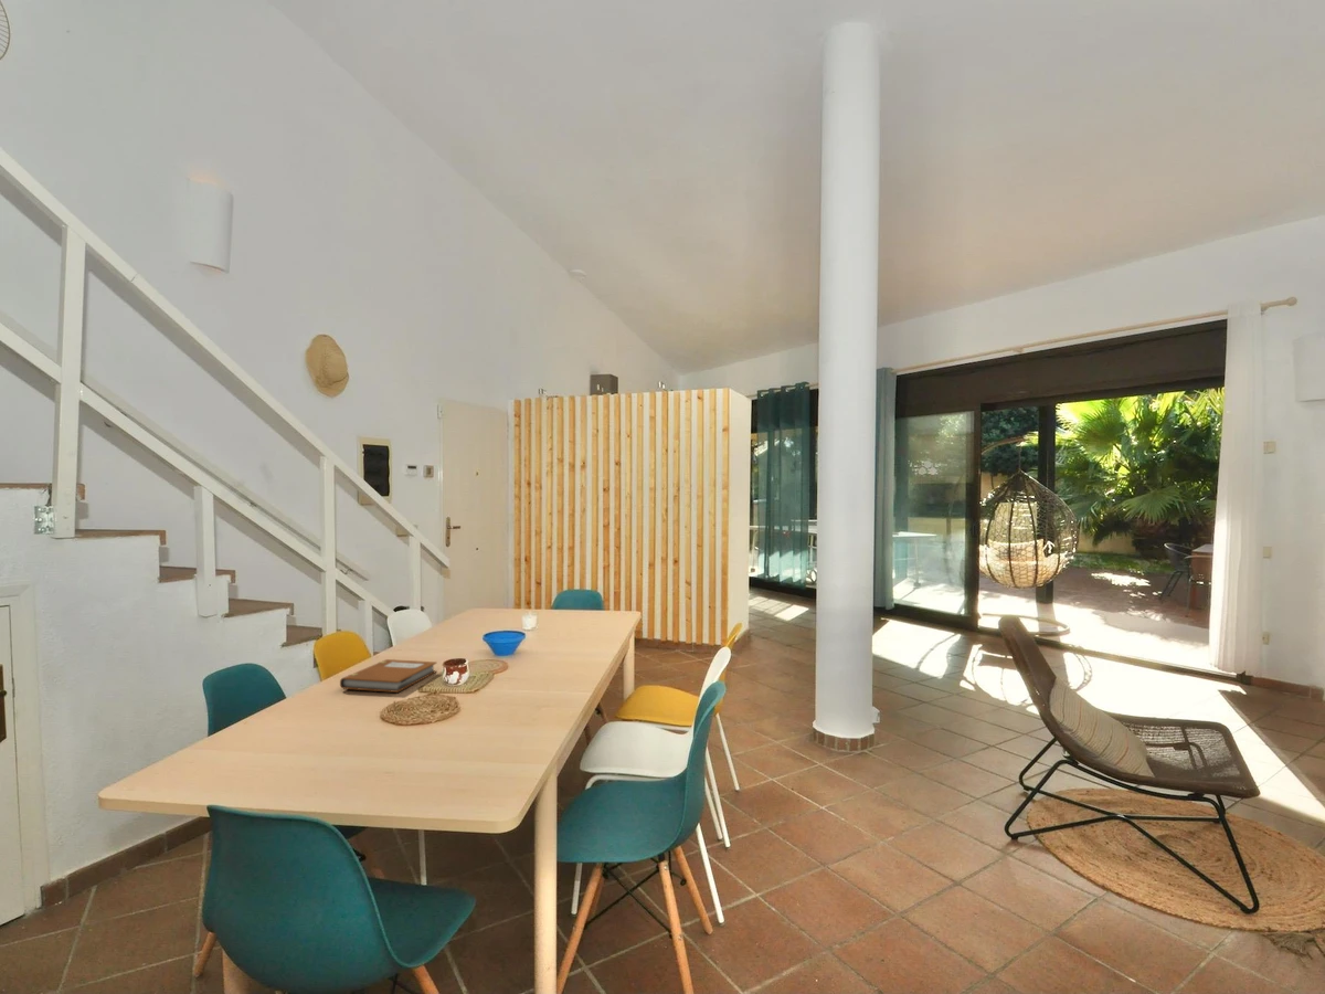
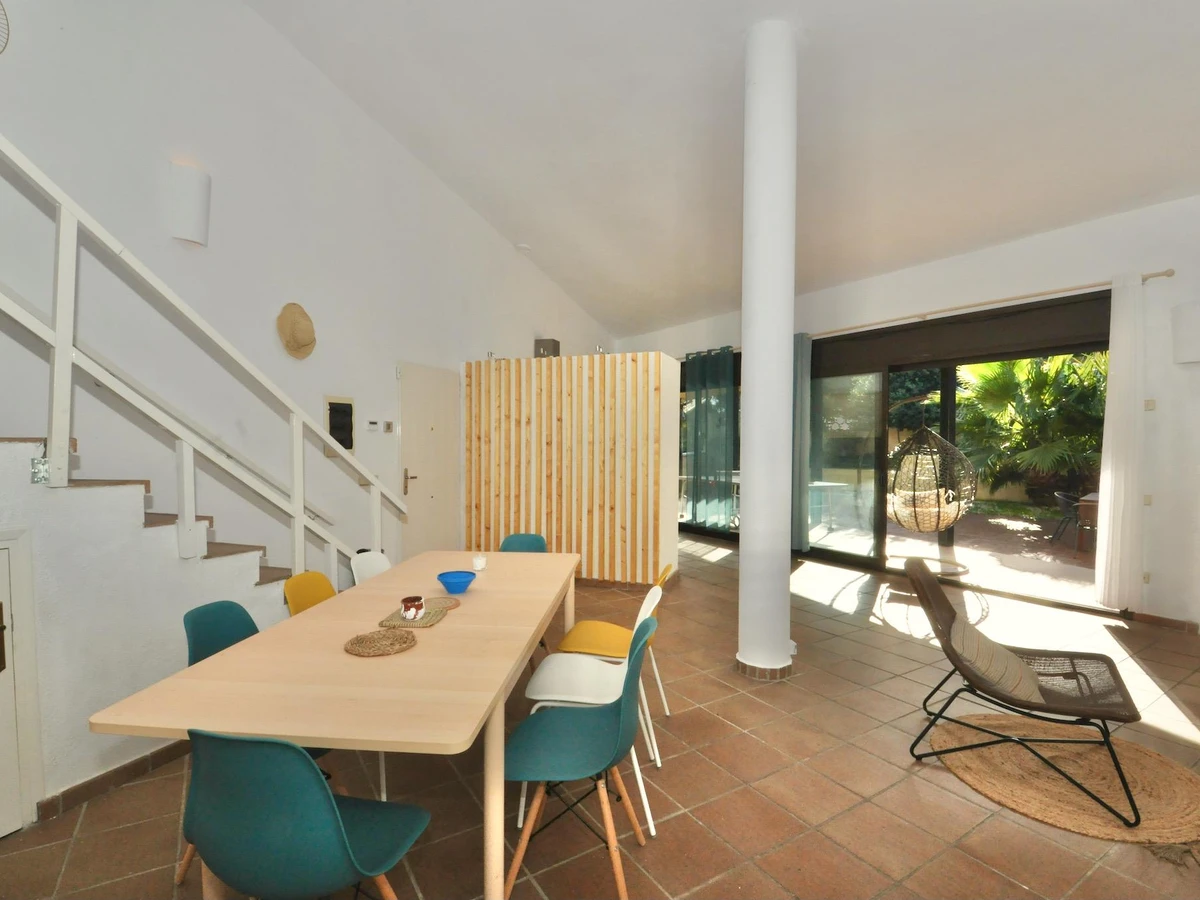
- notebook [339,658,438,694]
